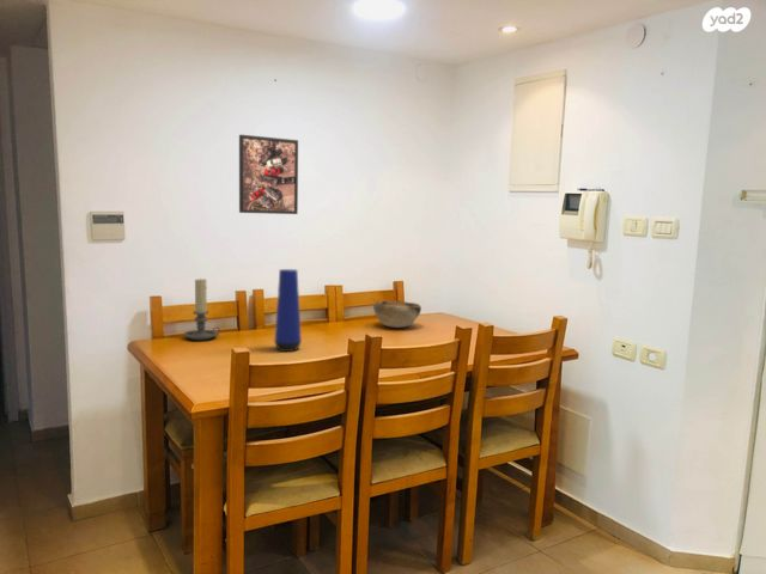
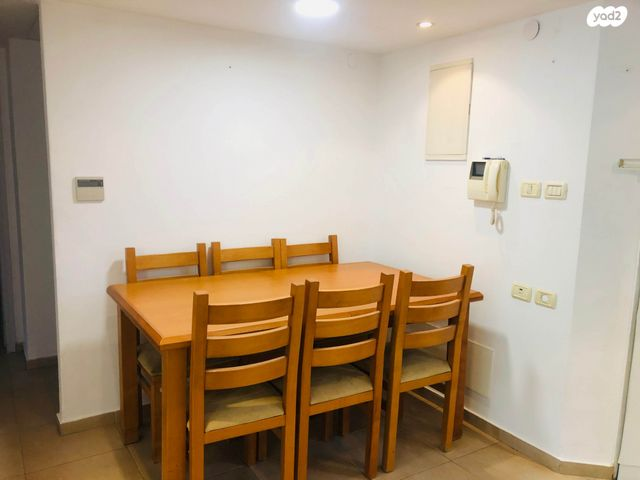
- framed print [238,134,299,215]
- vase [273,268,303,353]
- candle holder [183,277,221,342]
- decorative bowl [372,299,422,329]
